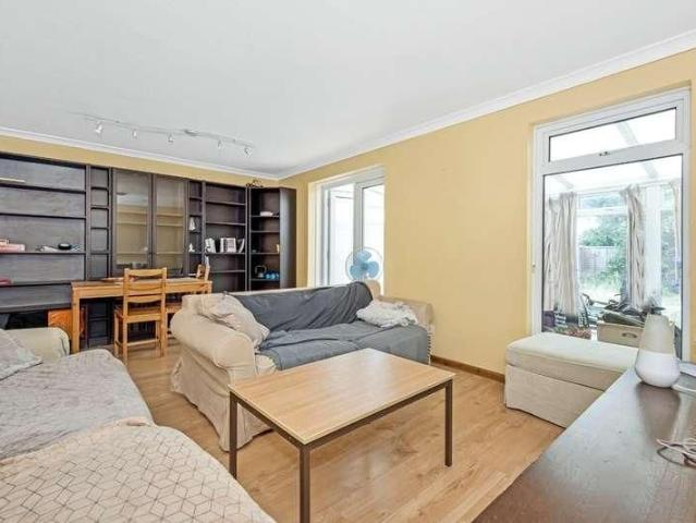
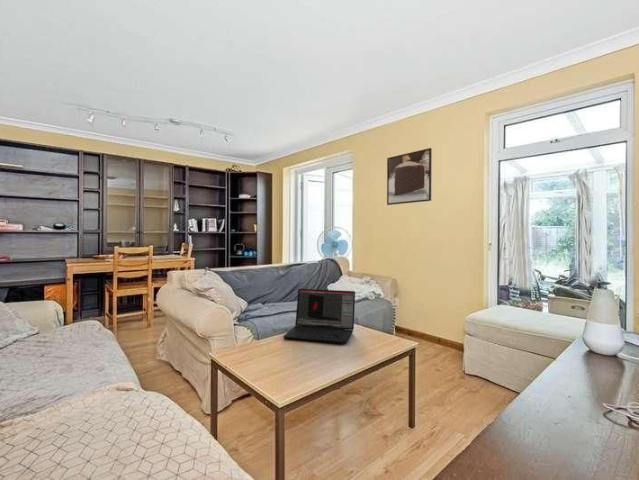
+ laptop [282,288,356,345]
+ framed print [386,147,433,206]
